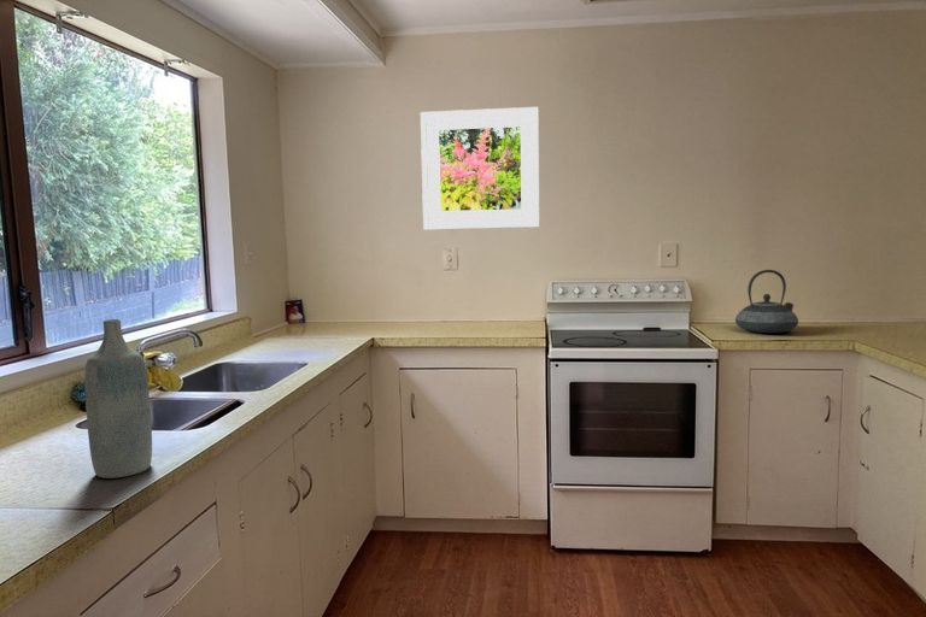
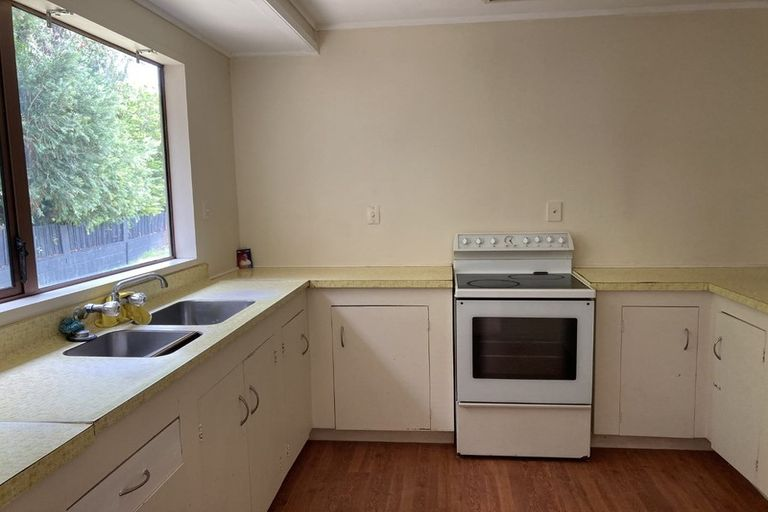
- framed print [420,106,540,230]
- teapot [734,269,799,334]
- bottle [83,318,153,480]
